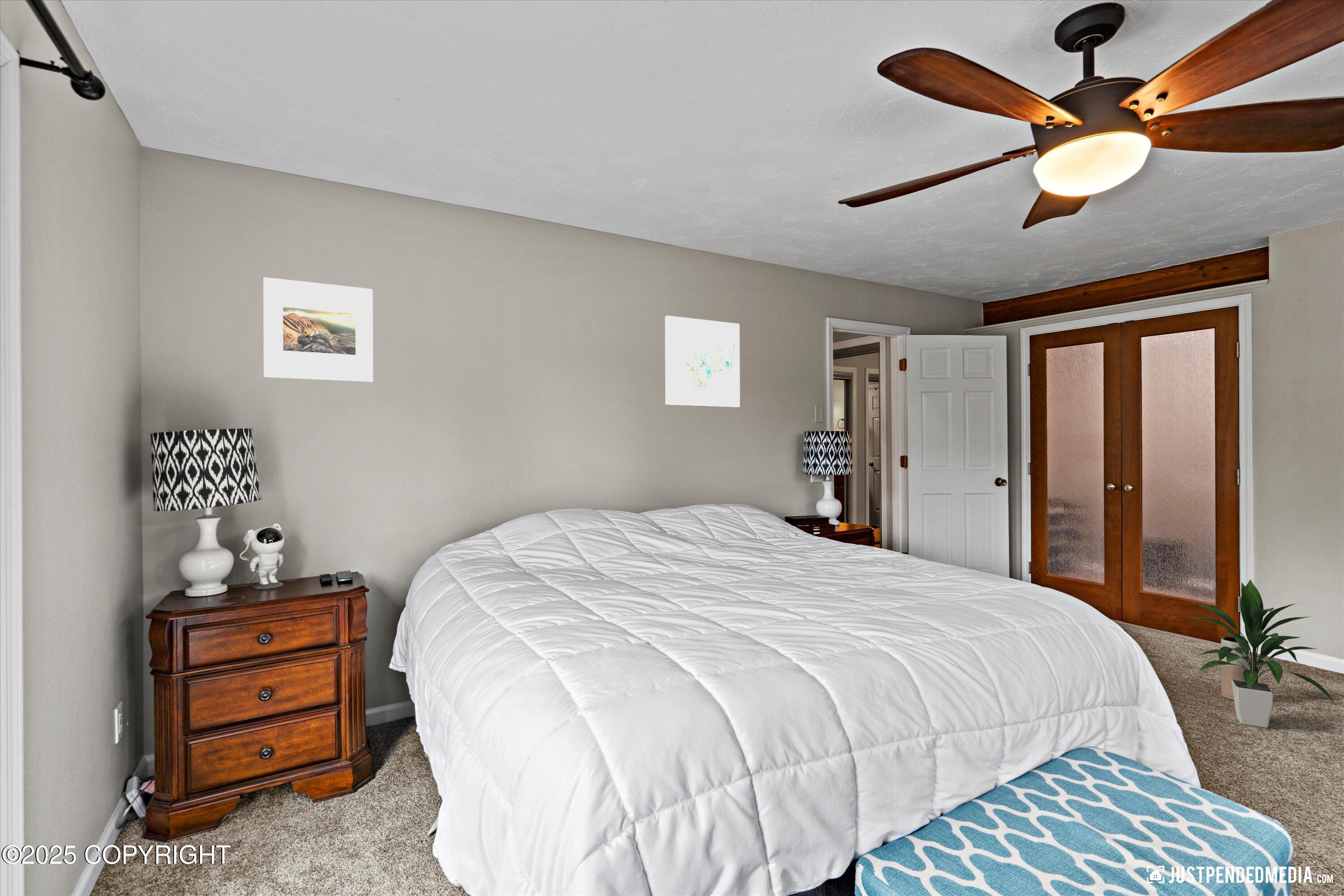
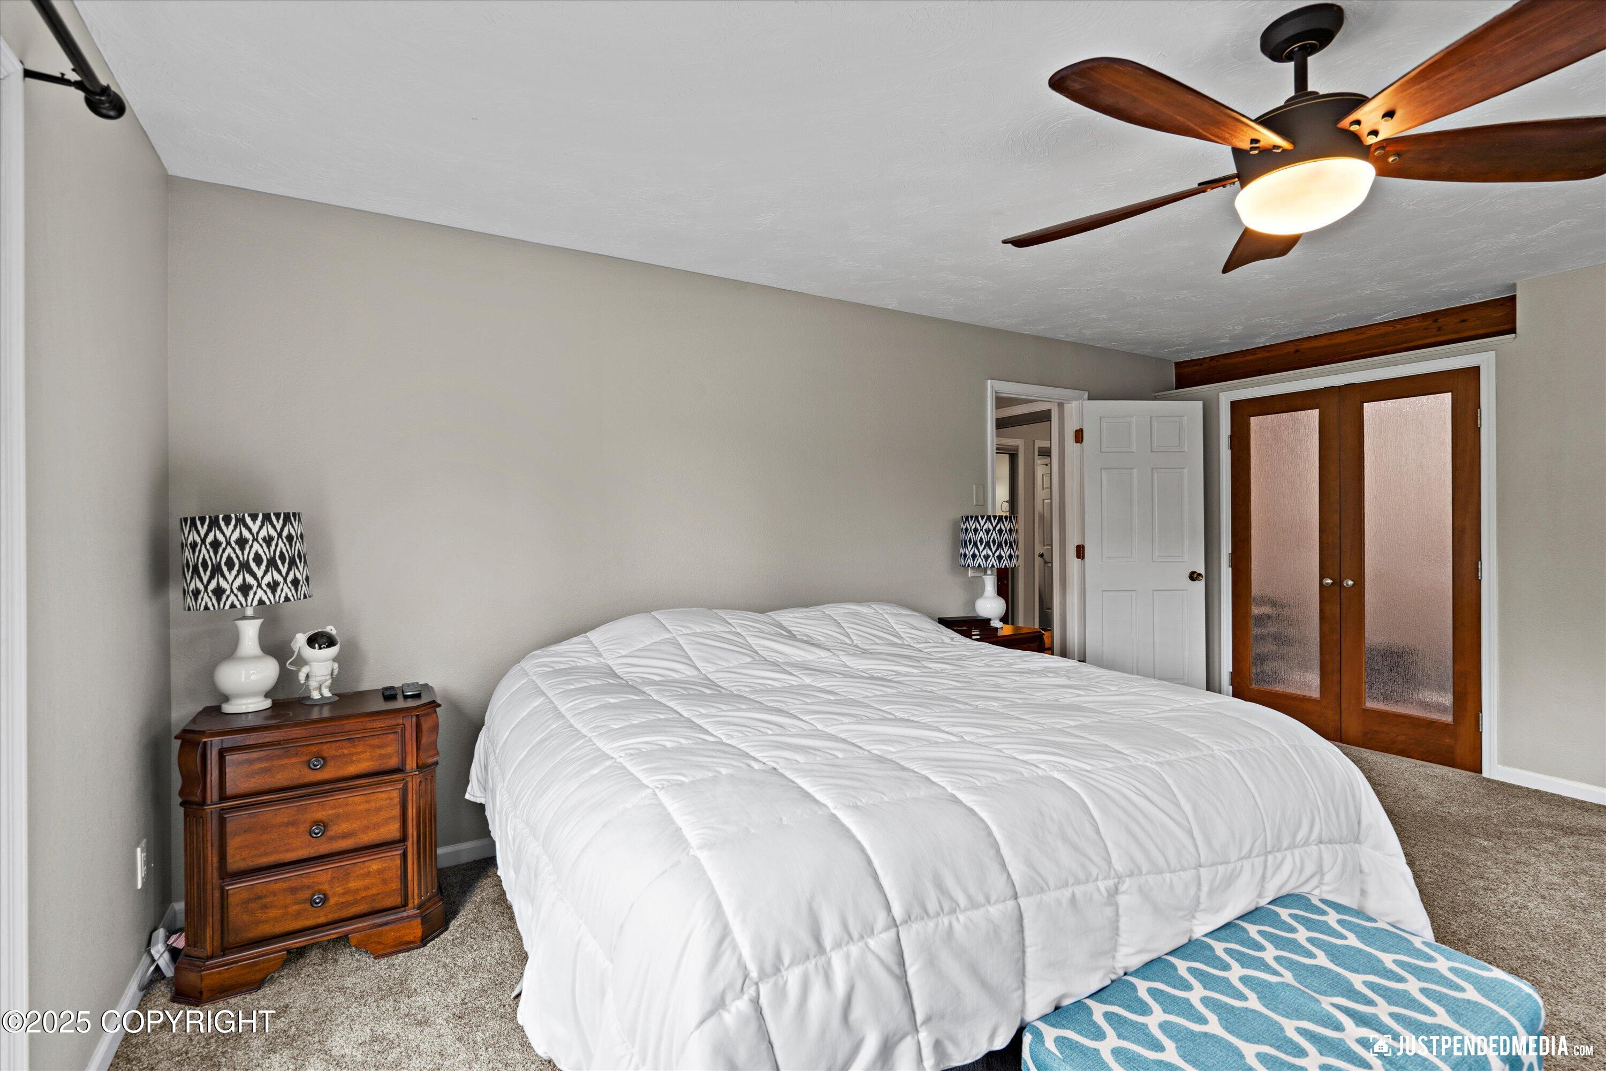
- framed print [263,277,374,383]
- indoor plant [1187,579,1339,728]
- vase [1221,636,1249,701]
- wall art [664,315,741,408]
